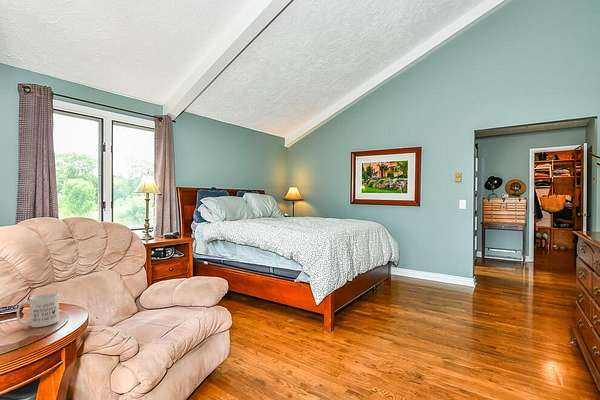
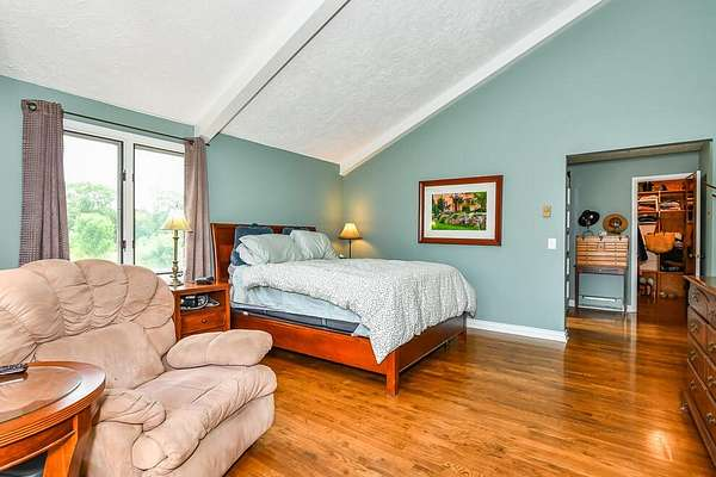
- mug [16,292,60,328]
